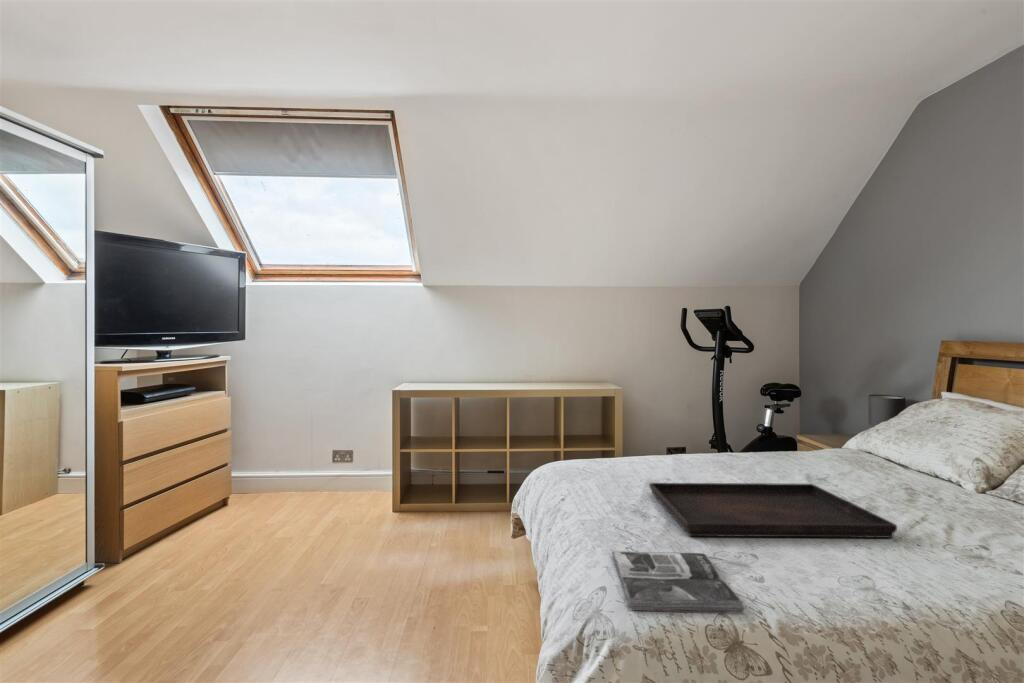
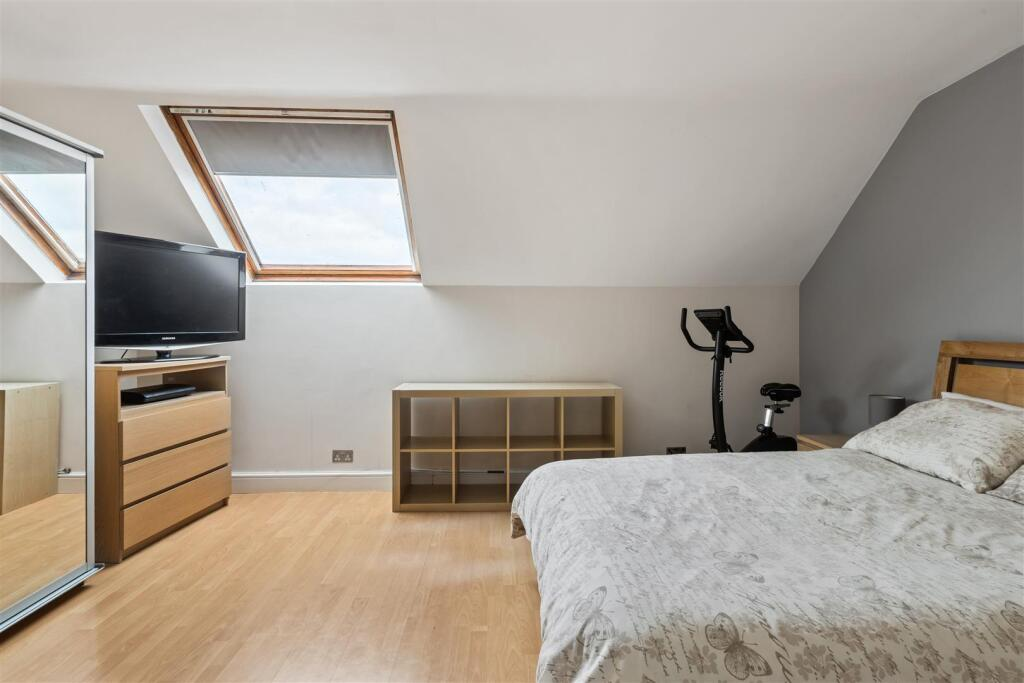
- magazine [611,550,746,614]
- serving tray [649,482,898,539]
